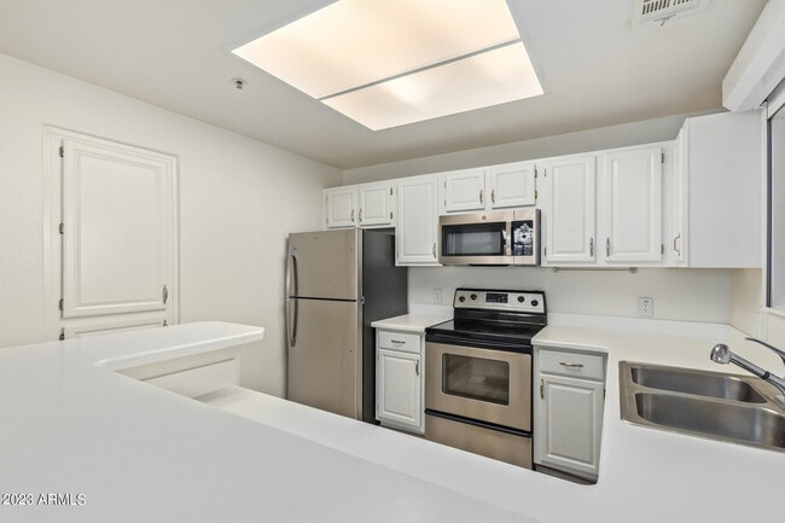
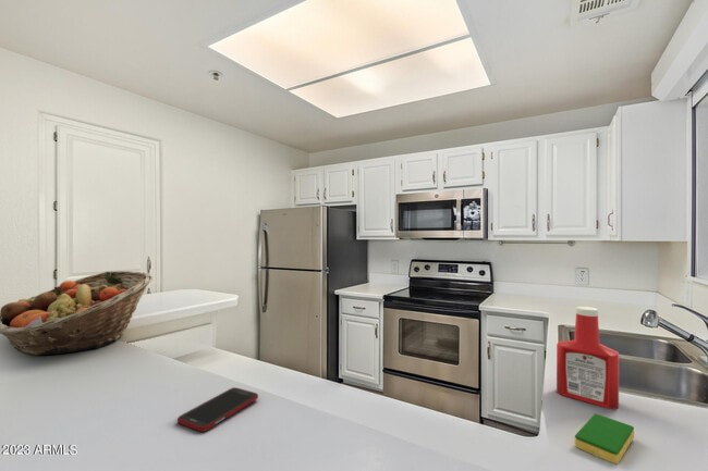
+ cell phone [176,386,259,433]
+ soap bottle [556,306,620,410]
+ fruit basket [0,270,154,357]
+ dish sponge [574,412,635,464]
